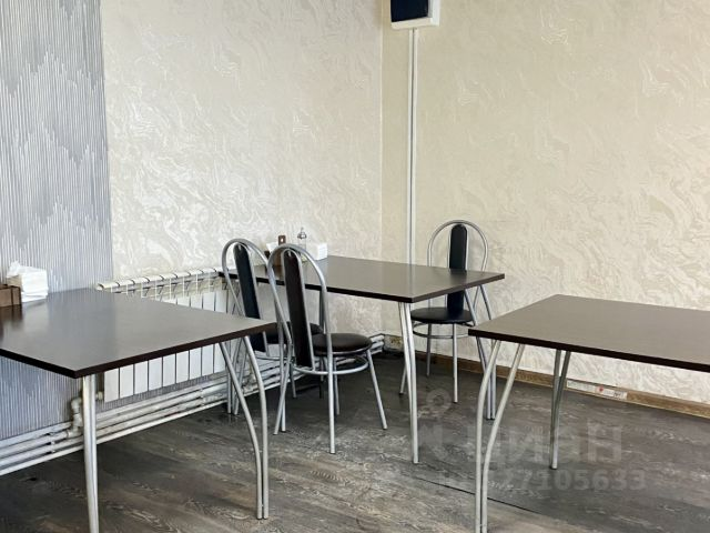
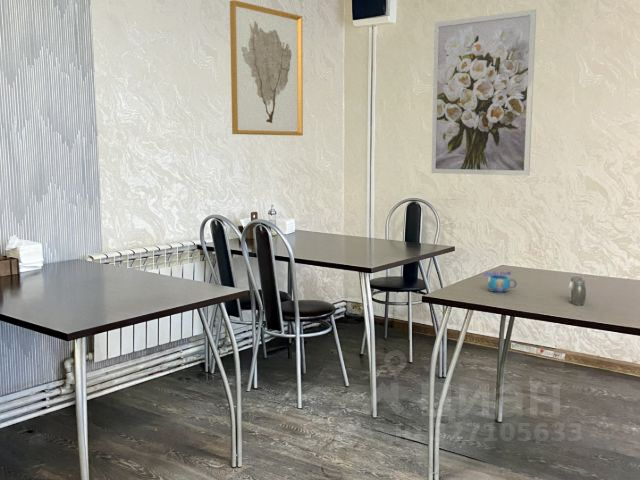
+ mug [483,270,518,293]
+ wall art [430,8,537,177]
+ salt and pepper shaker [567,275,587,306]
+ wall art [229,0,304,137]
